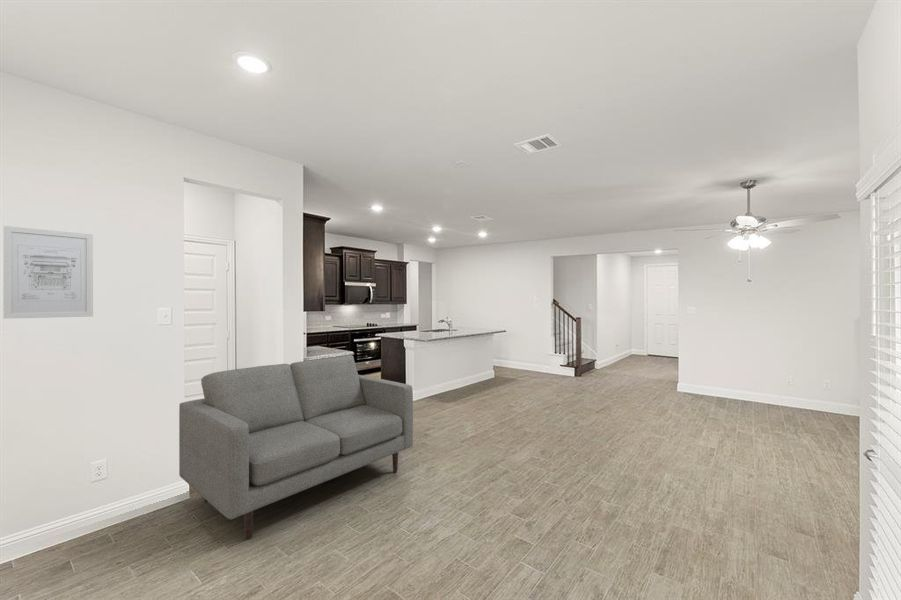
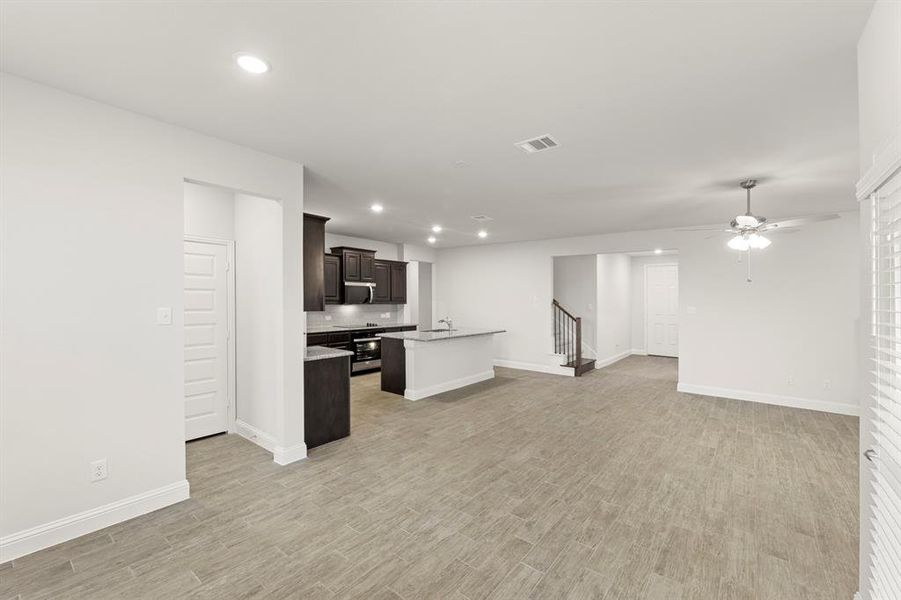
- wall art [2,225,94,320]
- sofa [178,354,414,540]
